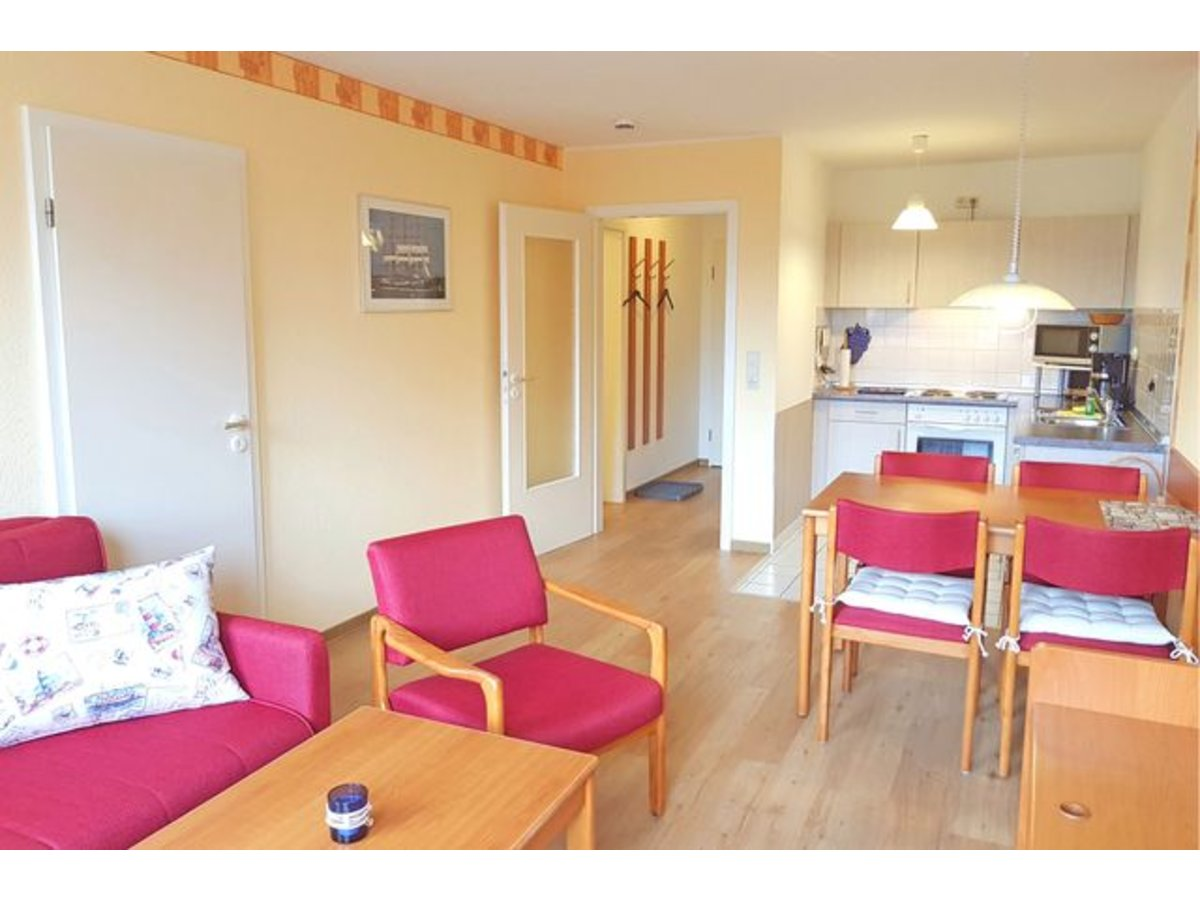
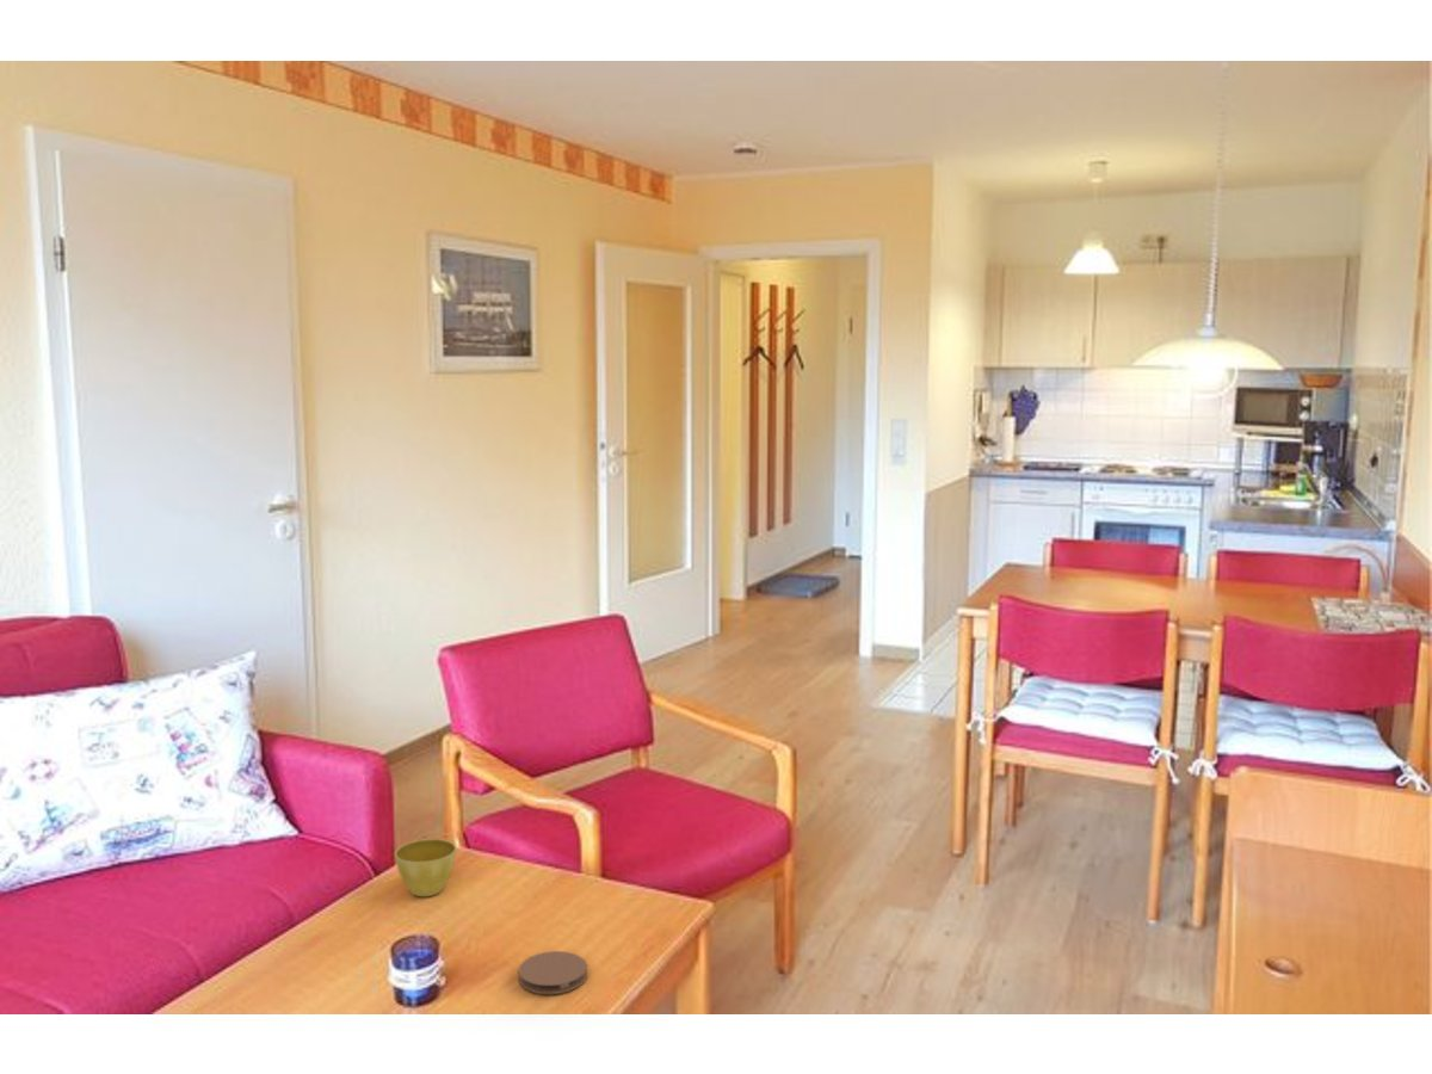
+ flower pot [394,838,457,897]
+ coaster [517,950,588,995]
